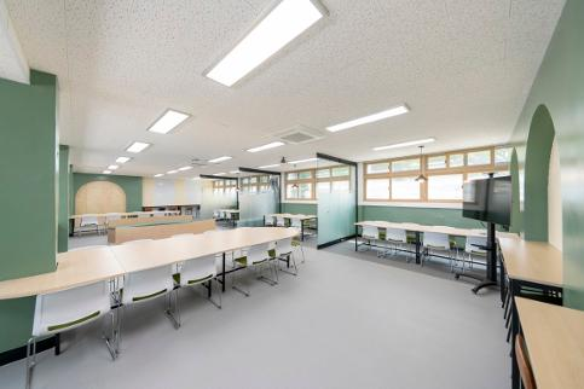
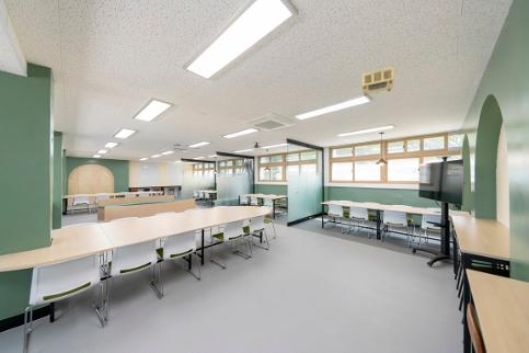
+ projector [361,66,395,96]
